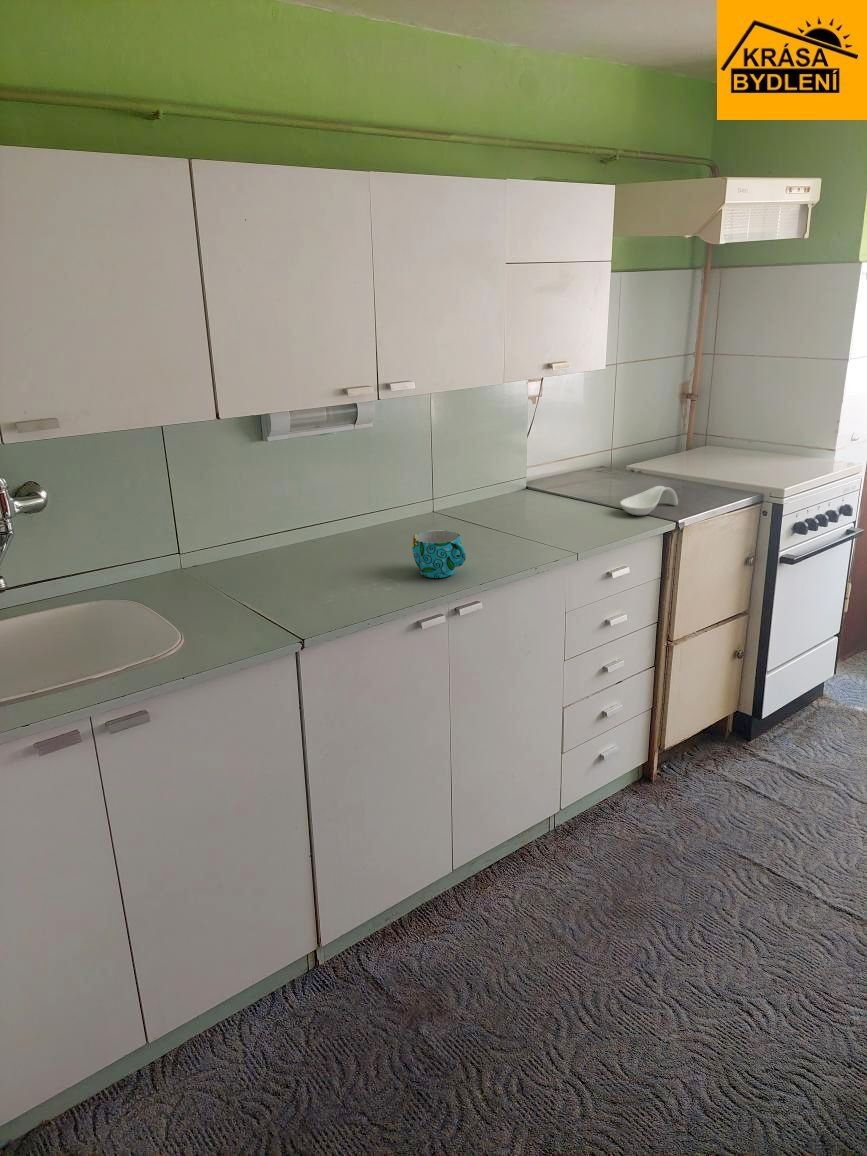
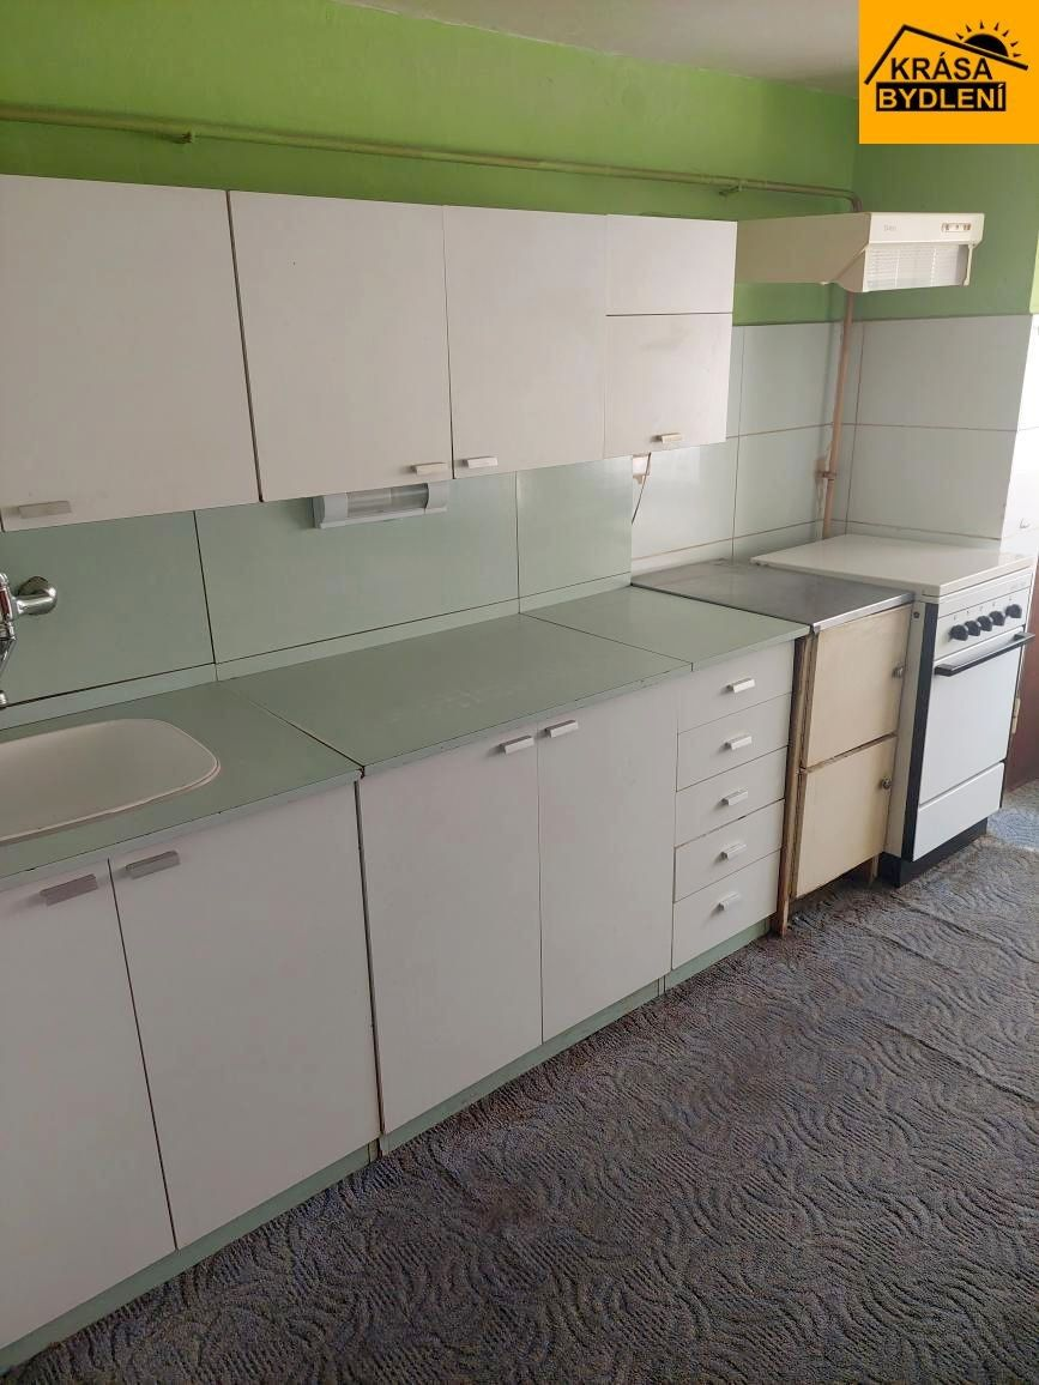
- spoon rest [619,485,679,516]
- cup [411,529,467,579]
